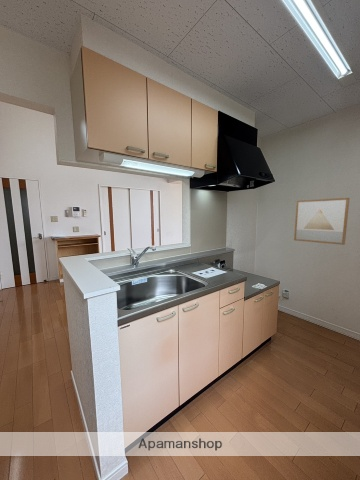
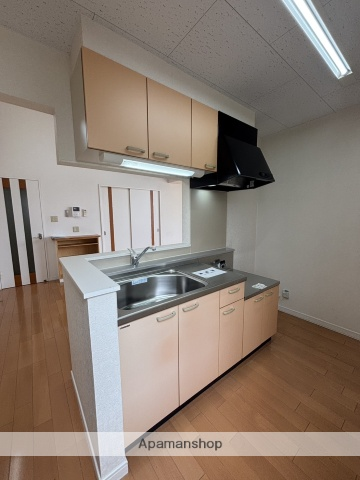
- wall art [293,197,351,246]
